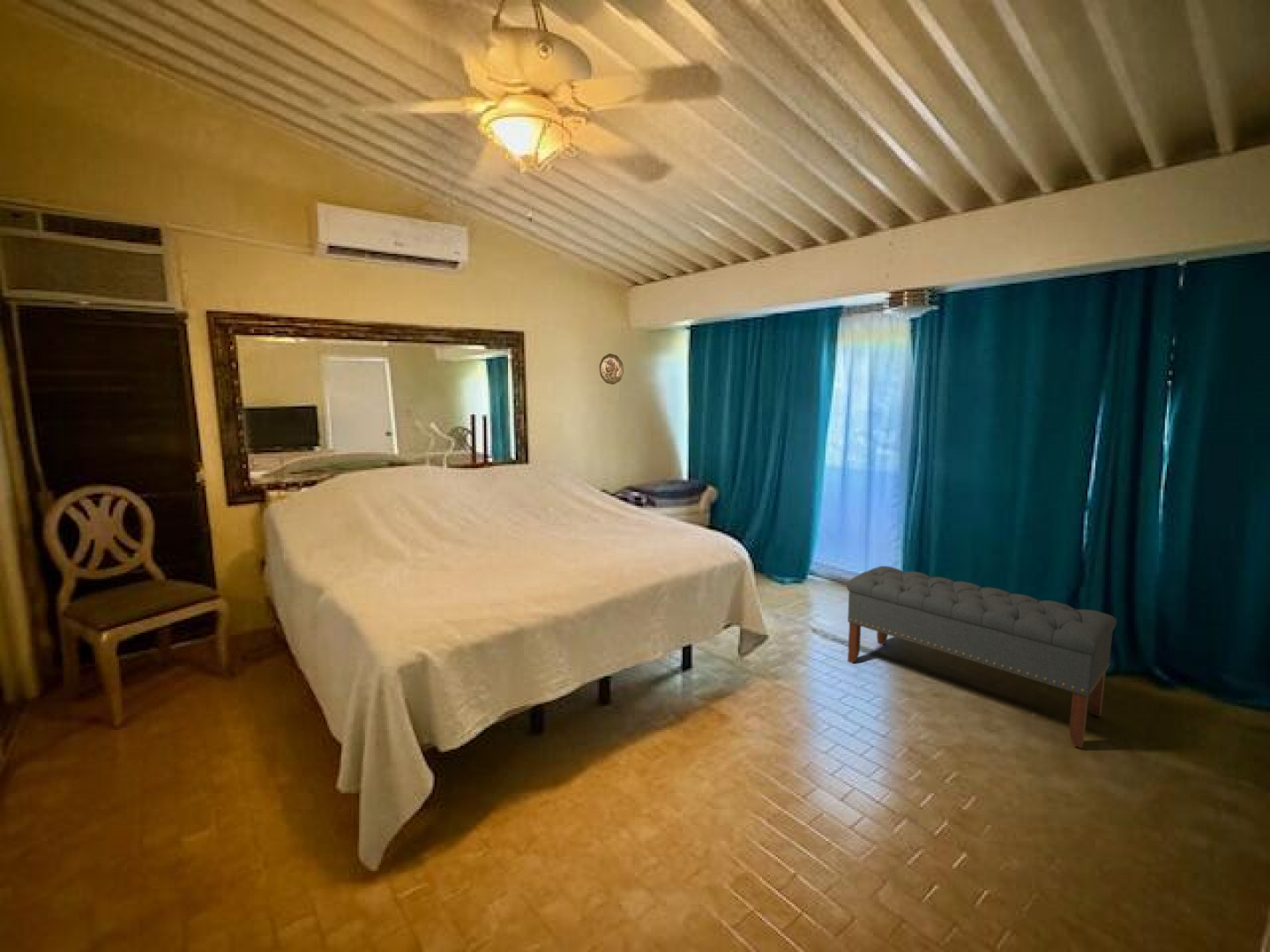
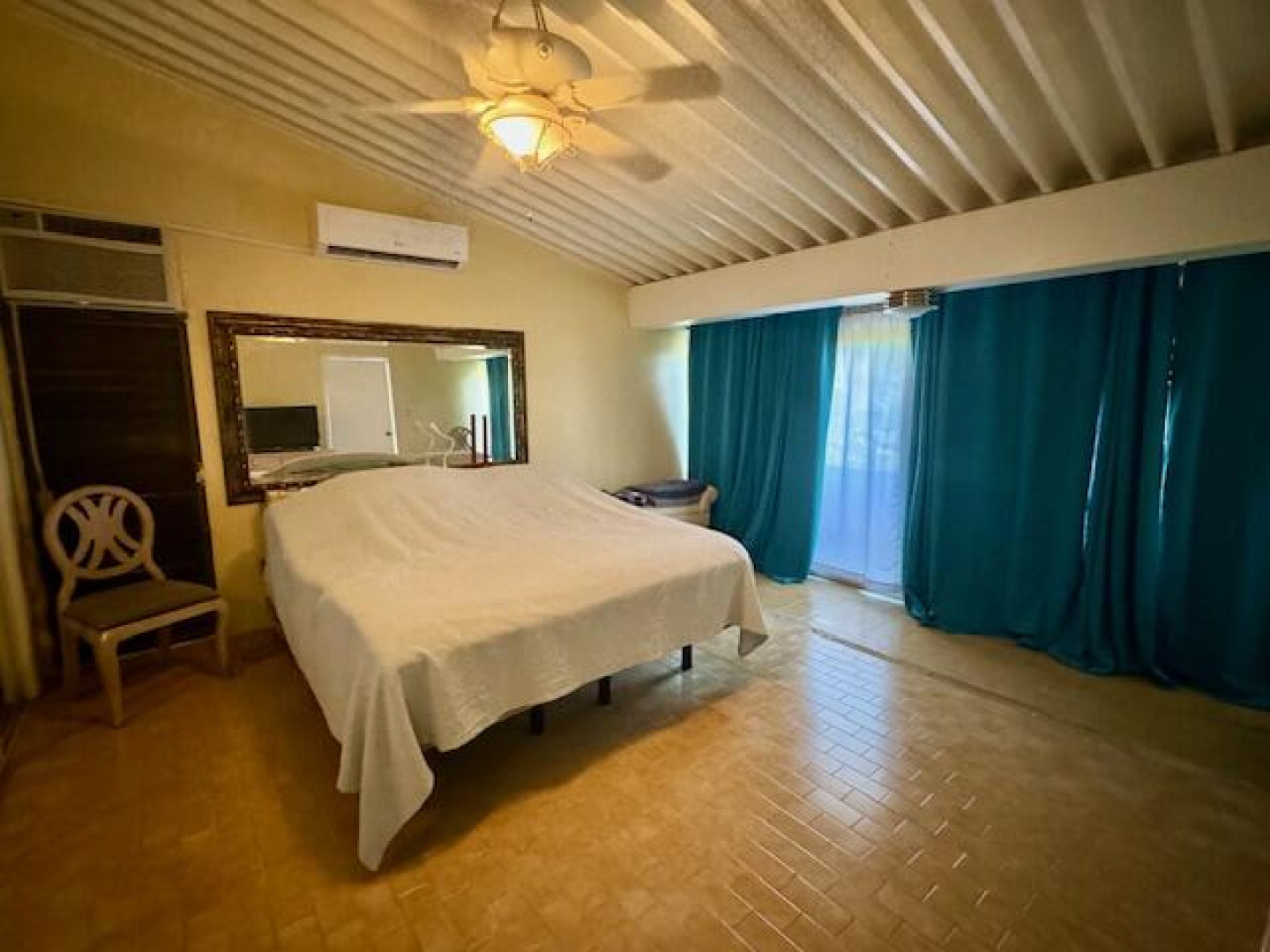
- bench [846,565,1117,749]
- decorative plate [599,353,624,385]
